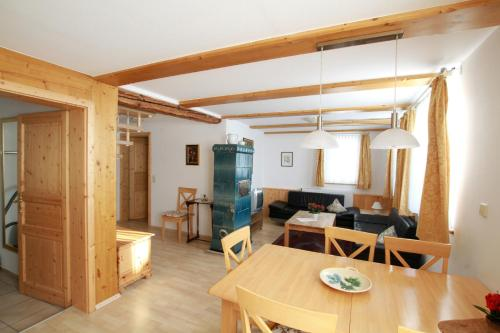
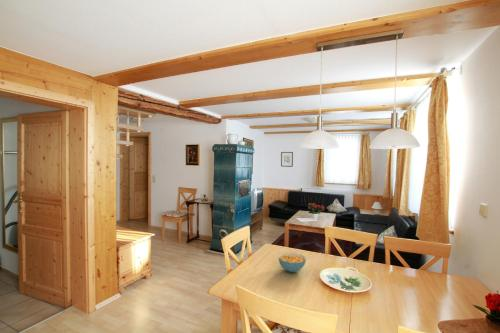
+ cereal bowl [277,251,307,273]
